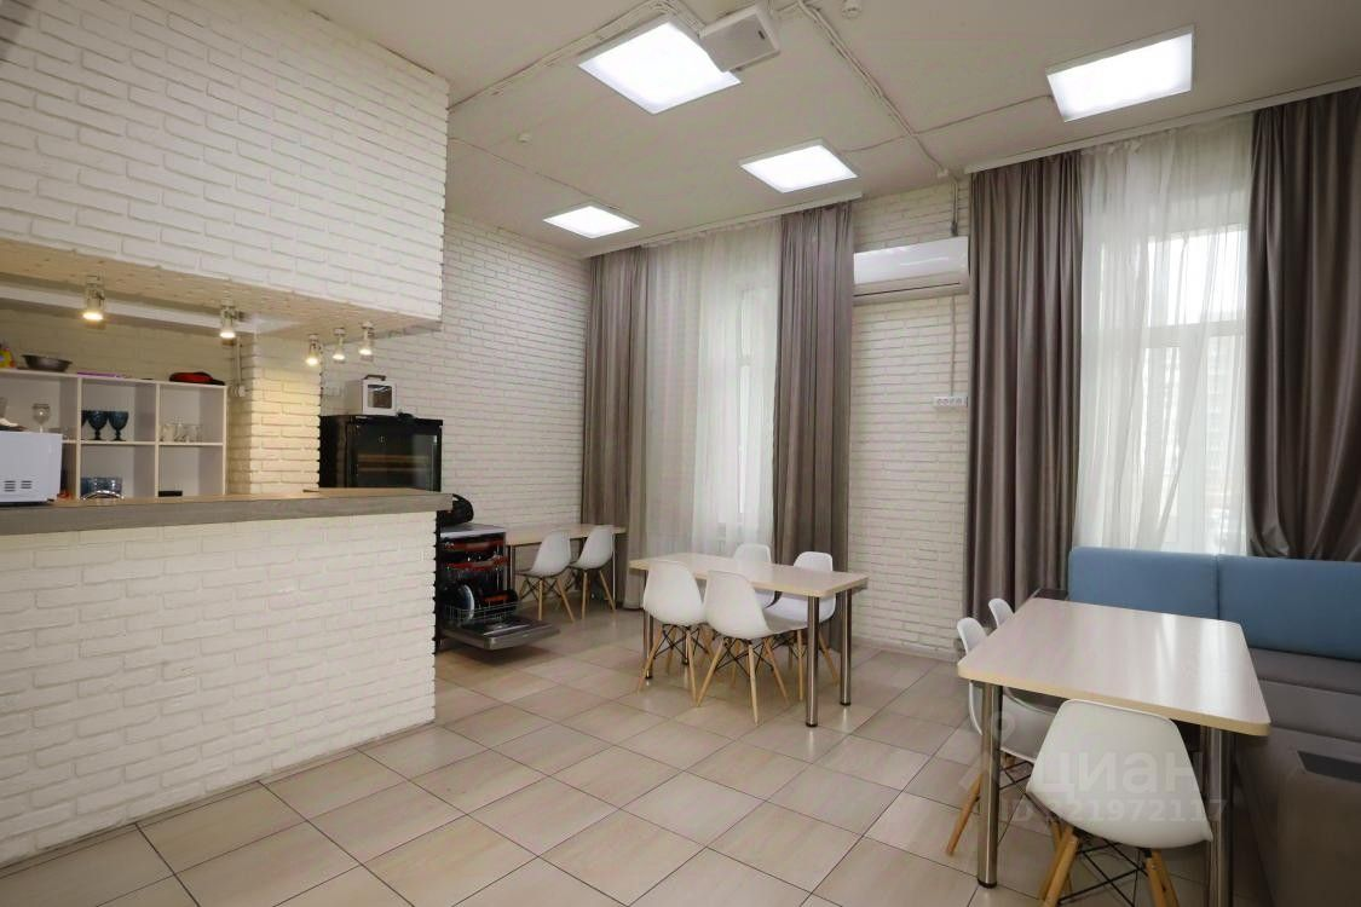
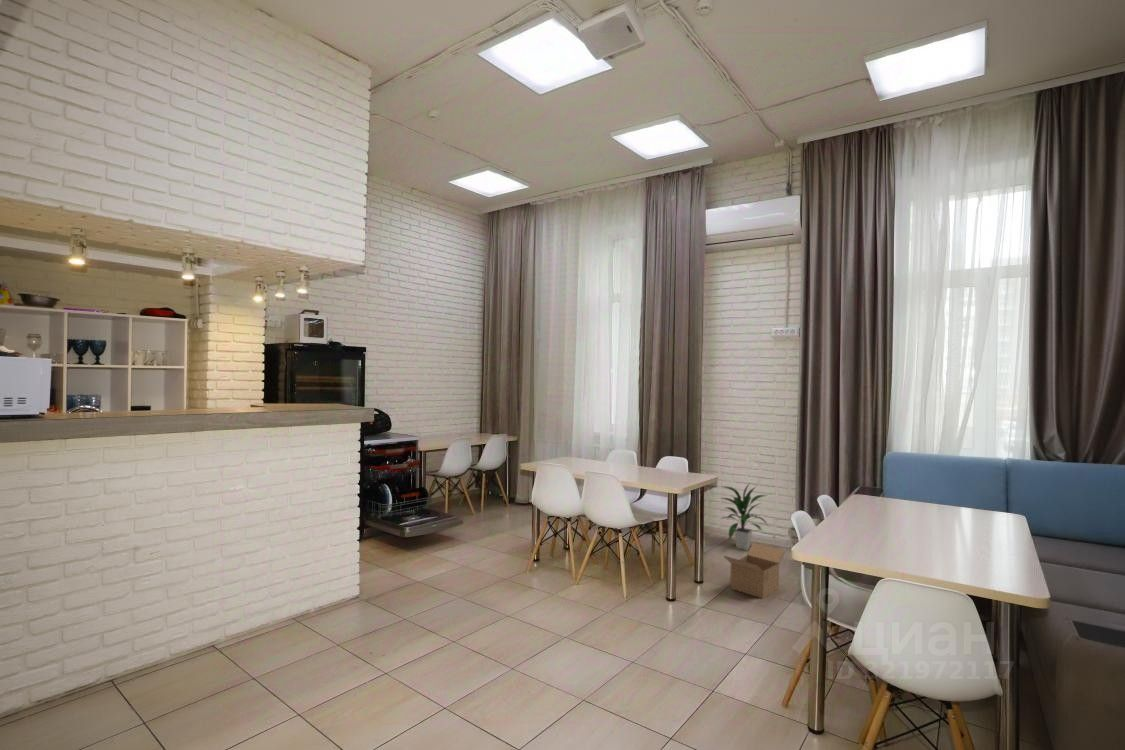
+ box [723,542,786,600]
+ indoor plant [719,483,770,551]
